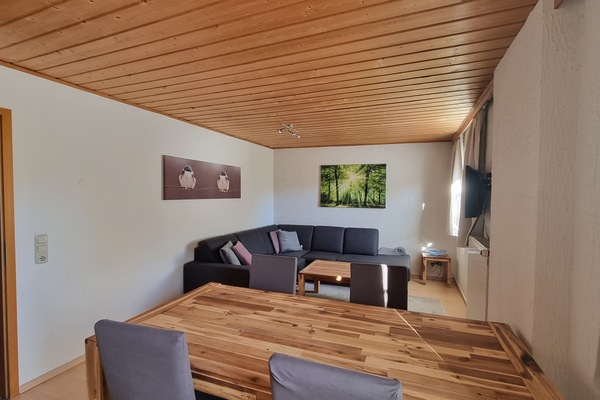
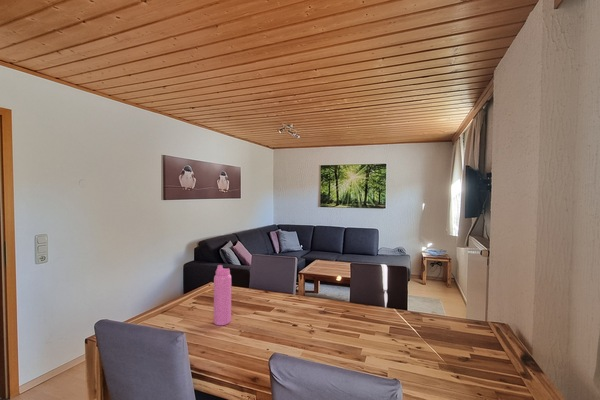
+ water bottle [213,264,232,327]
